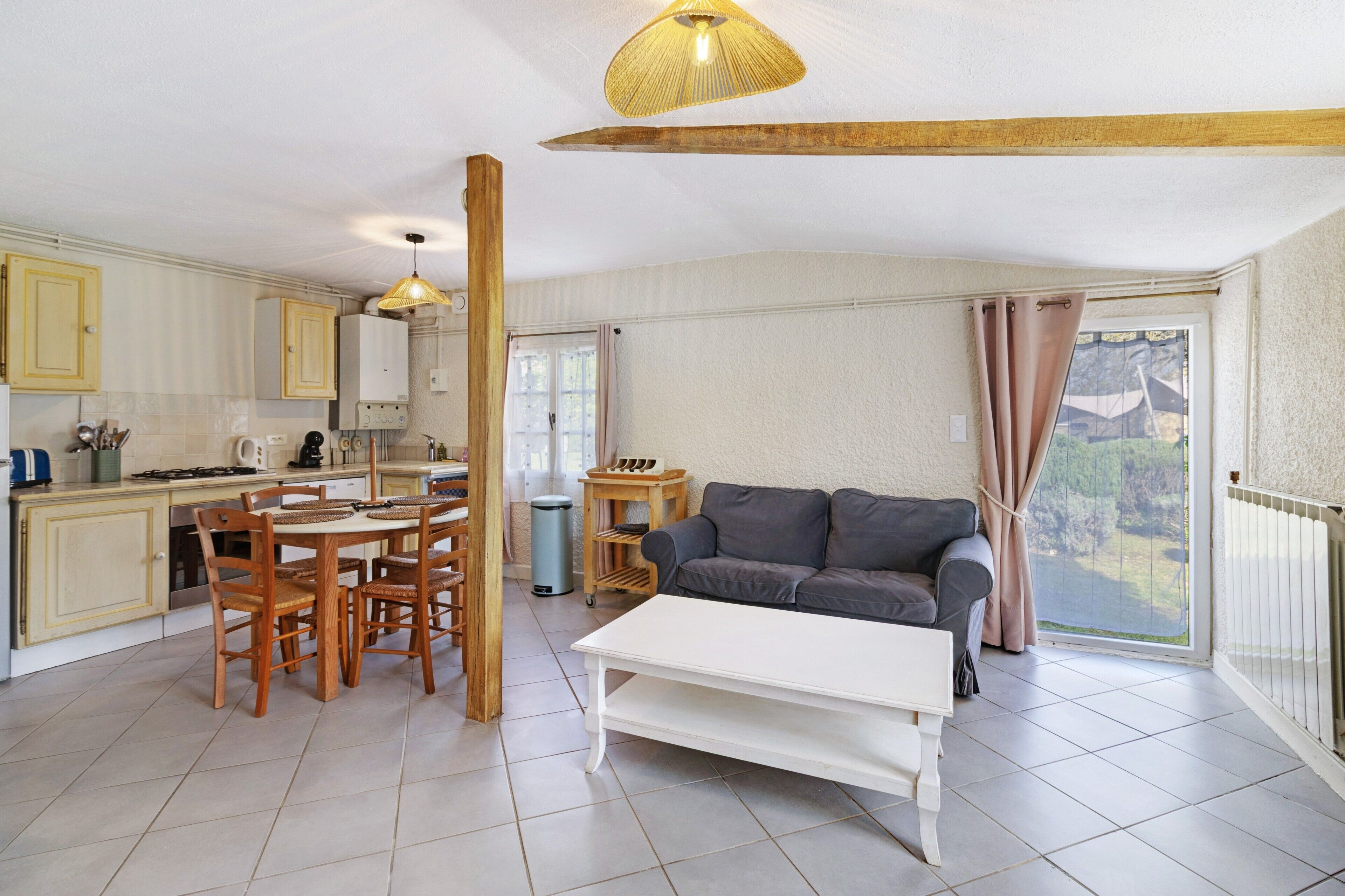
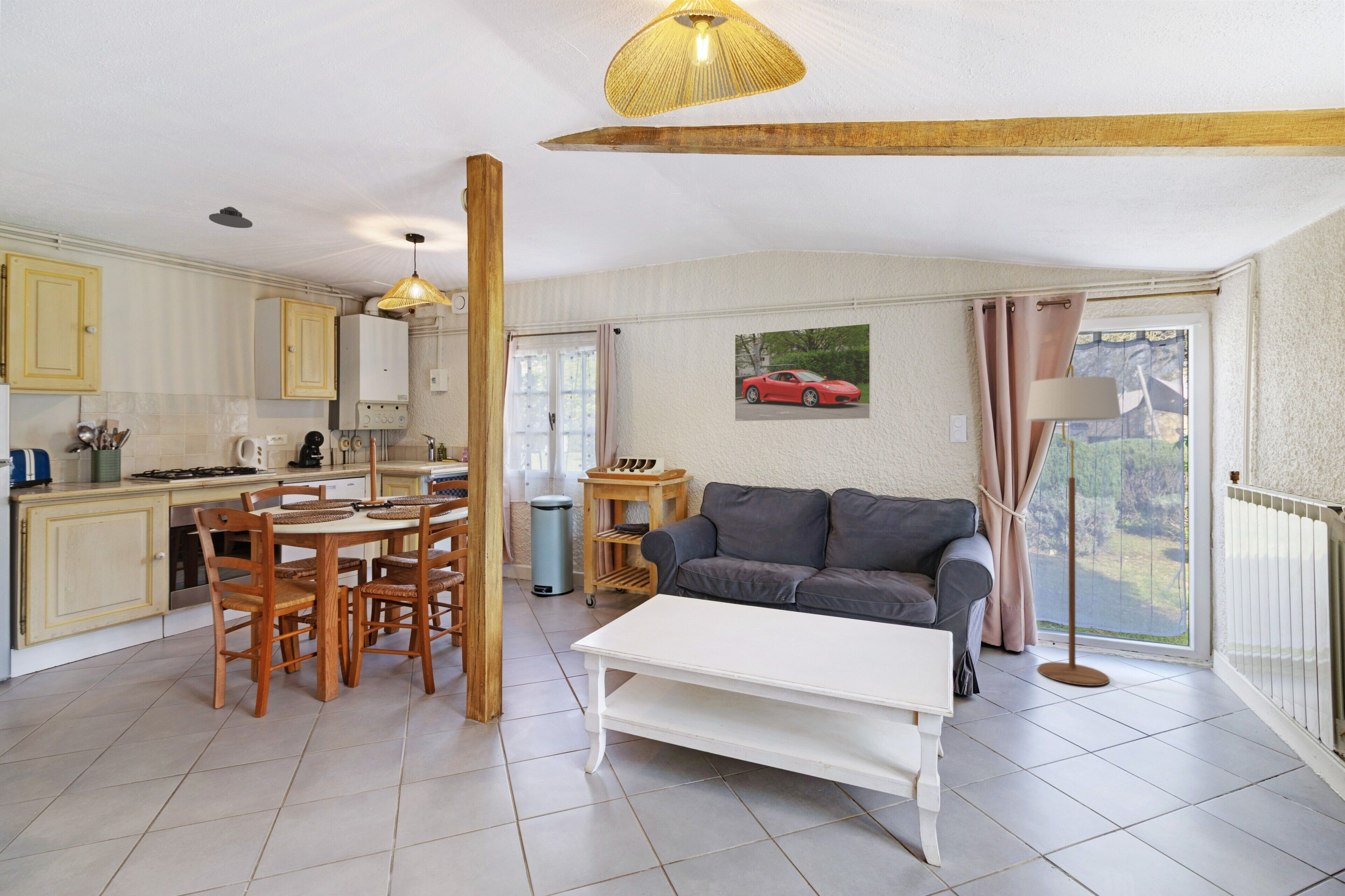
+ floor lamp [1026,364,1122,686]
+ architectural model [209,206,253,228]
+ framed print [734,323,871,422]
